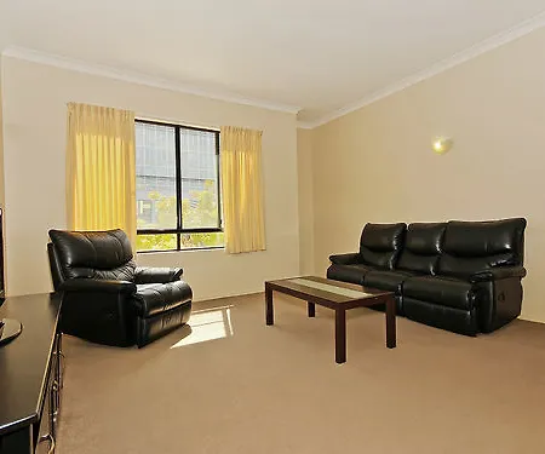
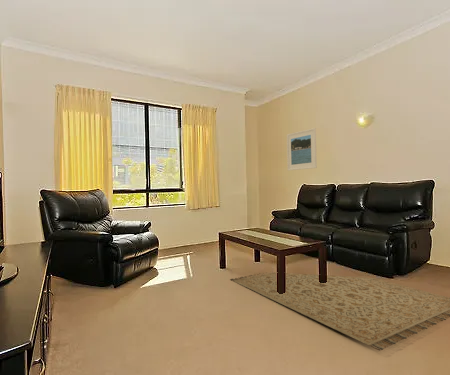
+ rug [229,271,450,352]
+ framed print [286,127,318,171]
